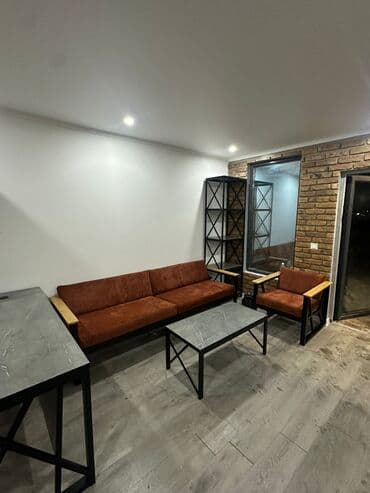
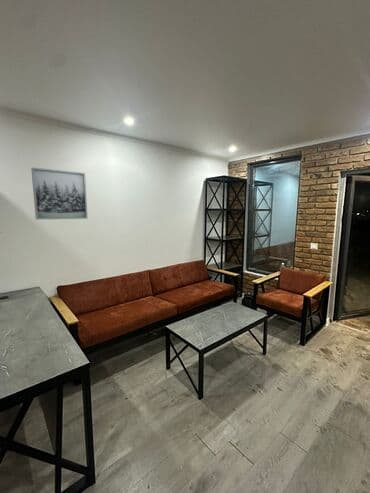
+ wall art [30,167,88,221]
